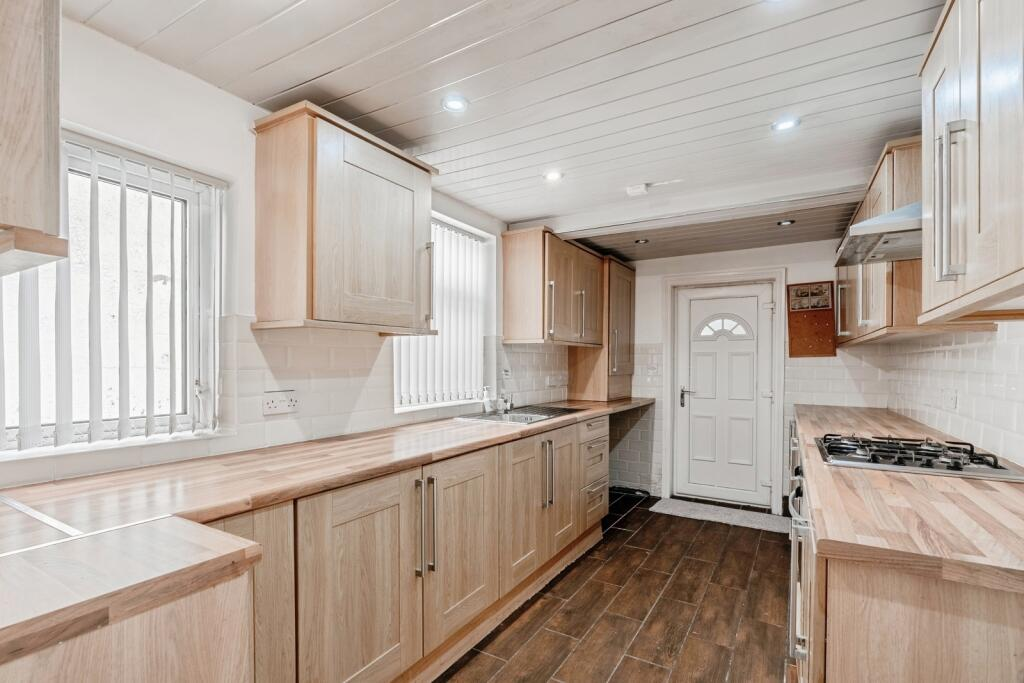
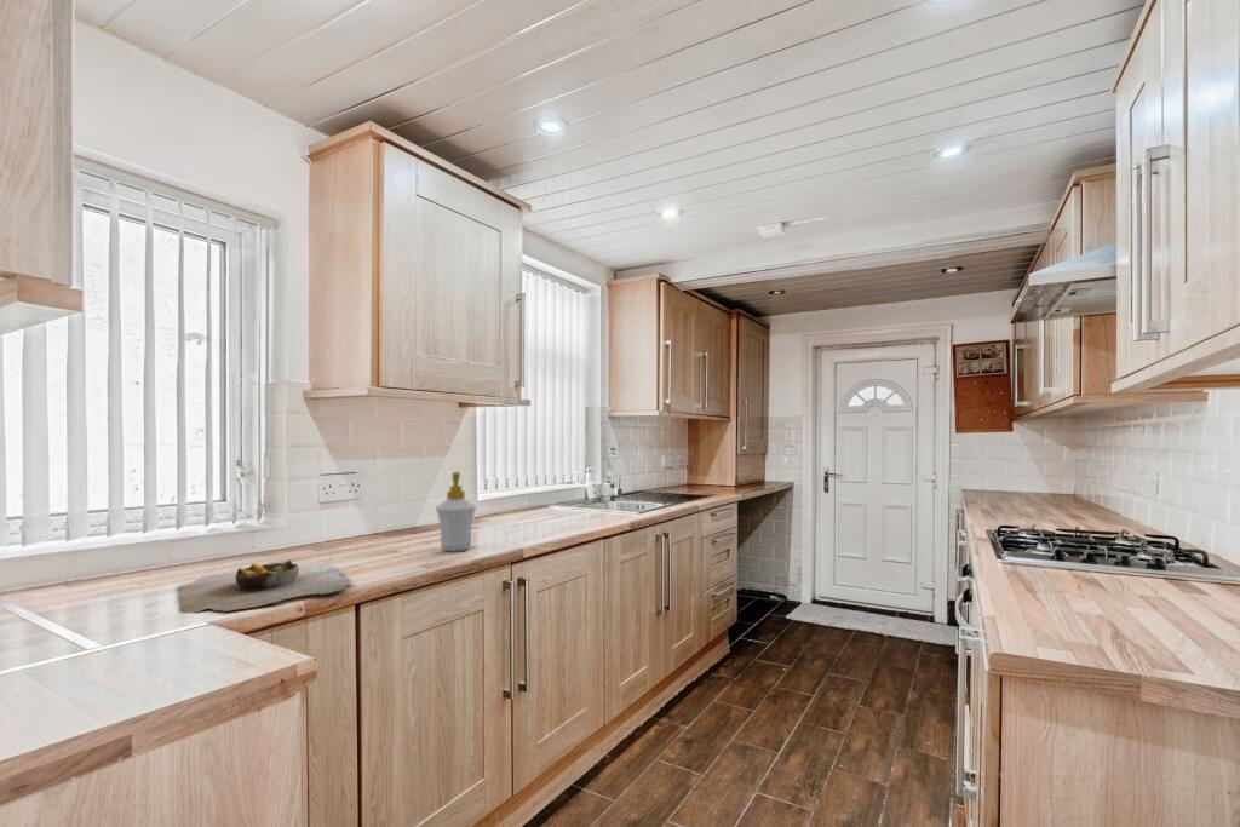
+ soap bottle [435,471,477,552]
+ cutting board [178,558,354,615]
